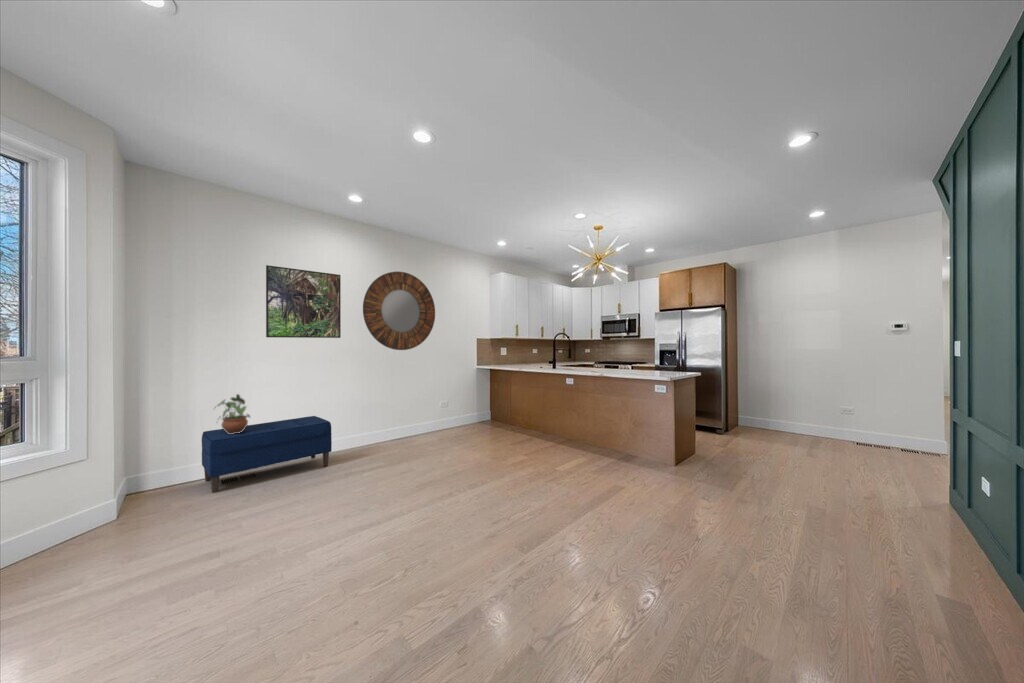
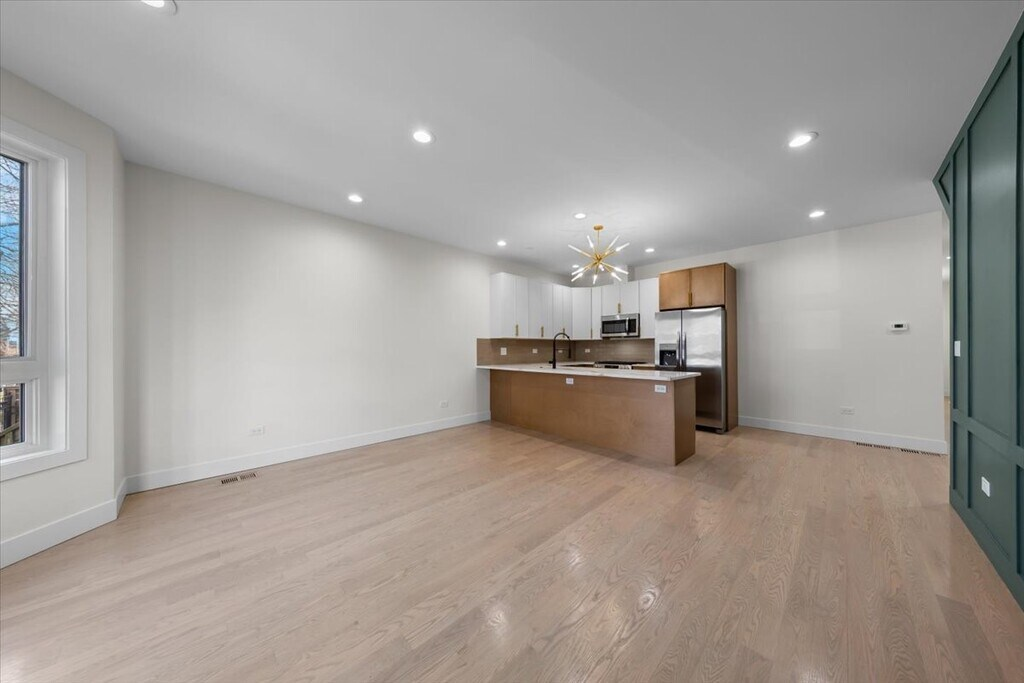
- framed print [265,264,342,339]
- potted plant [213,393,251,434]
- bench [201,415,333,494]
- home mirror [362,271,436,351]
